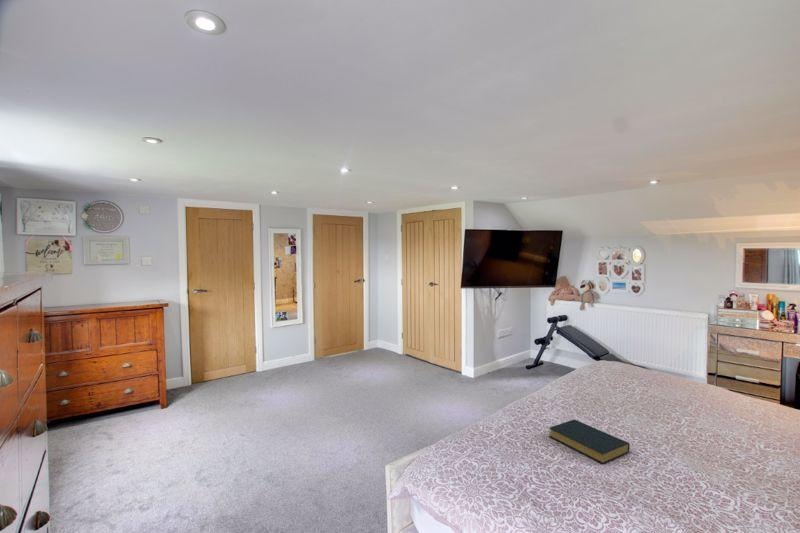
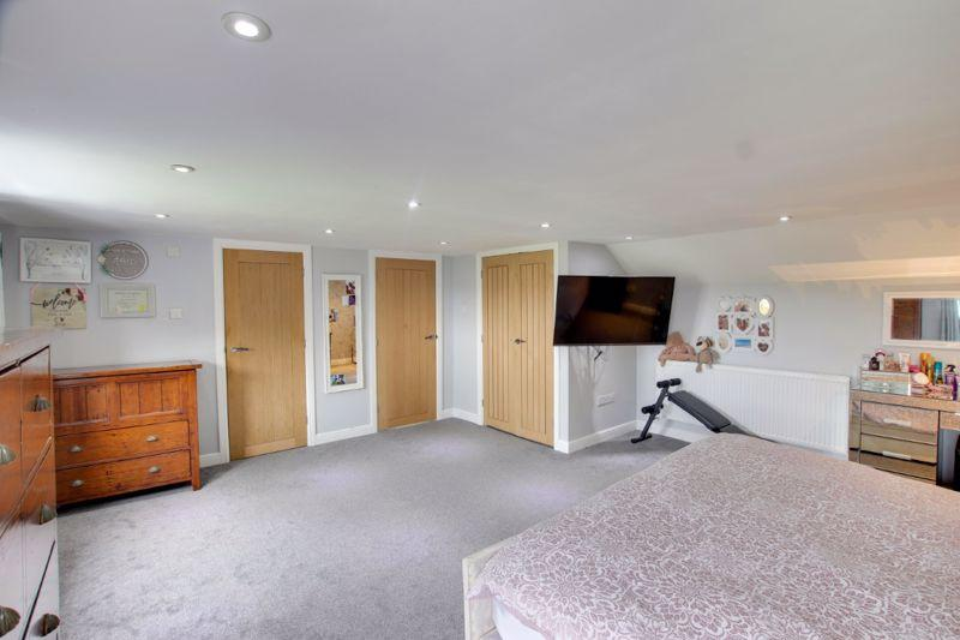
- hardback book [548,418,631,465]
